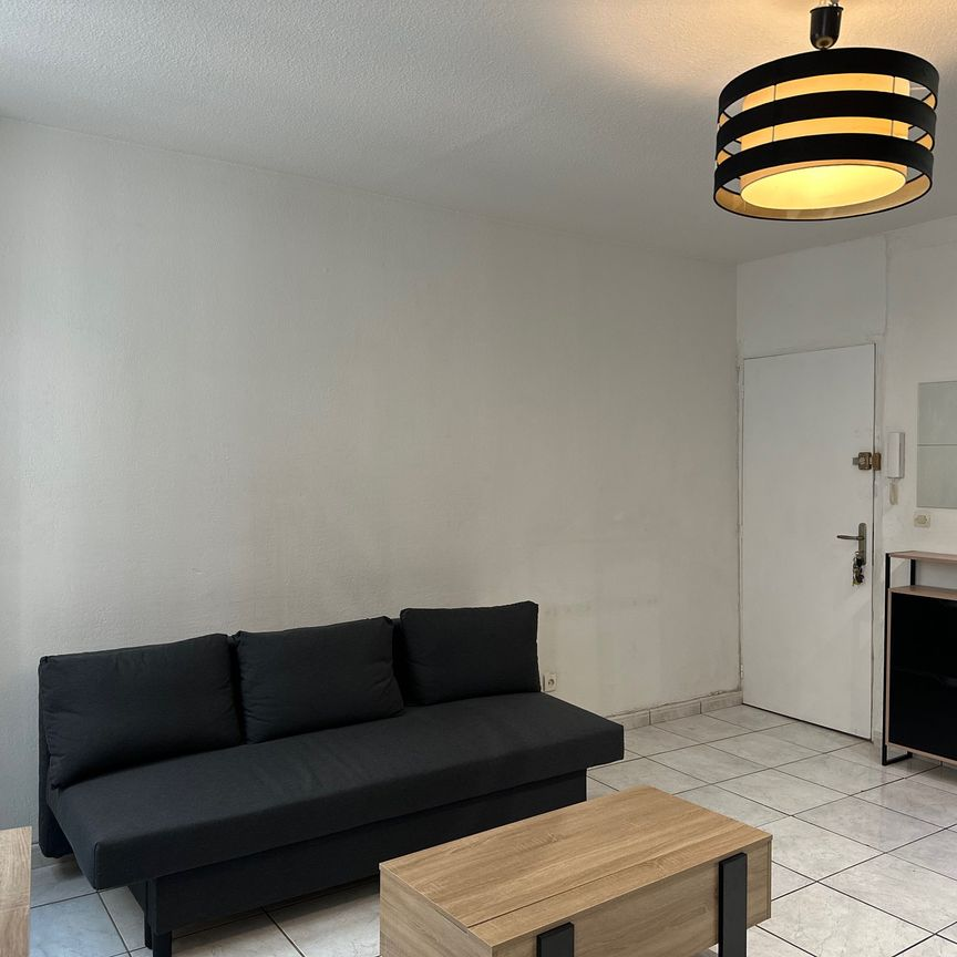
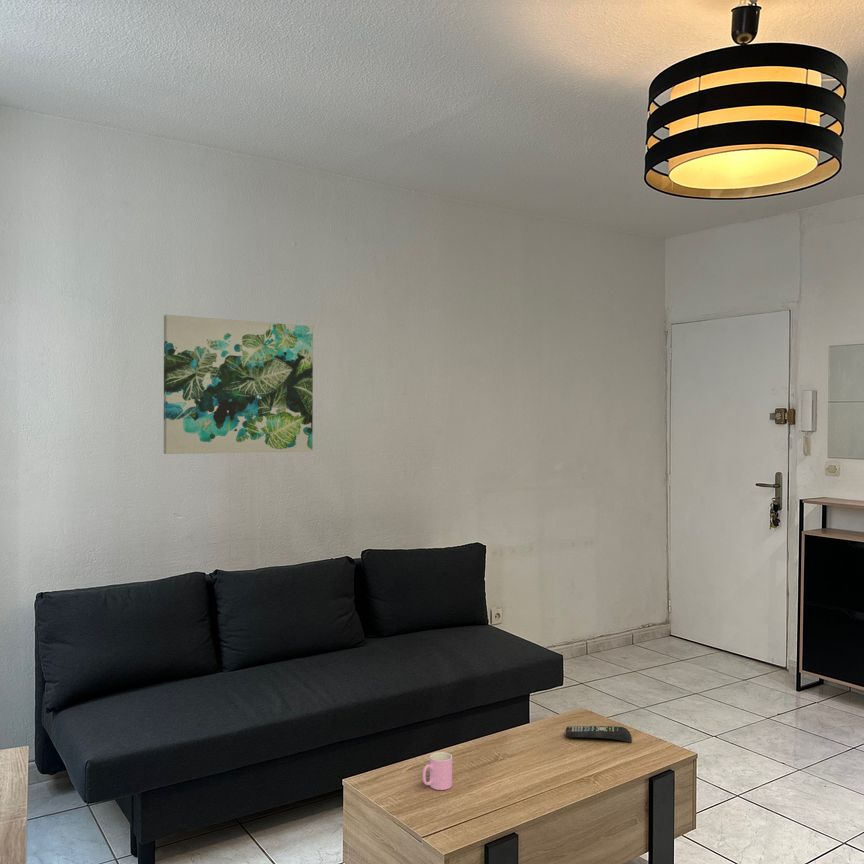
+ cup [421,751,453,791]
+ wall art [163,314,314,455]
+ remote control [565,725,633,744]
